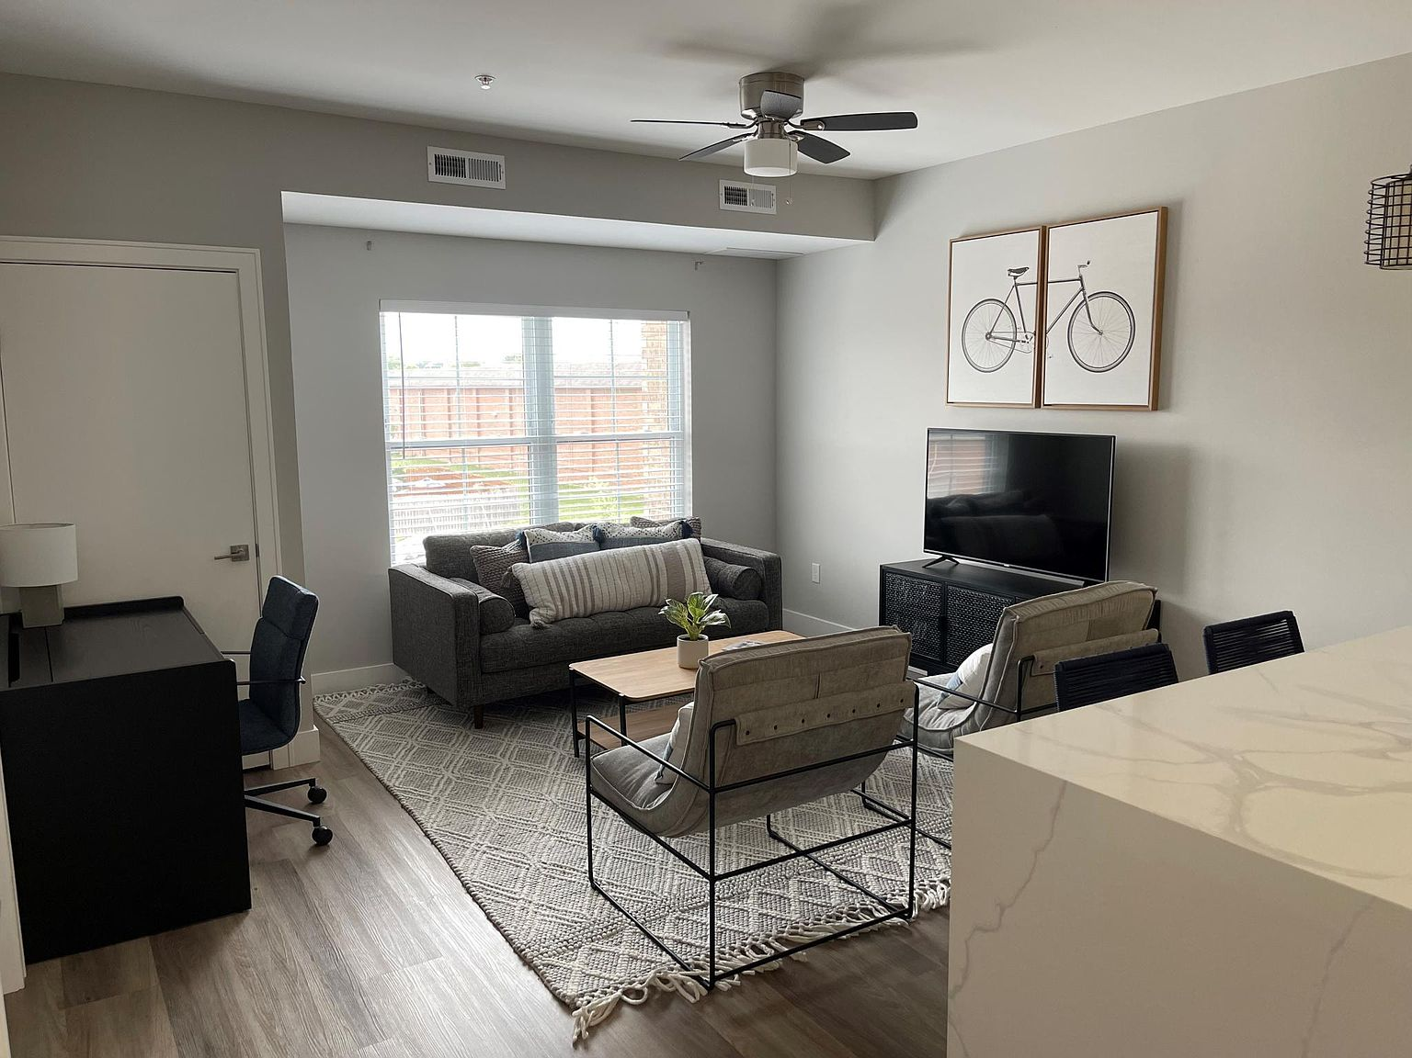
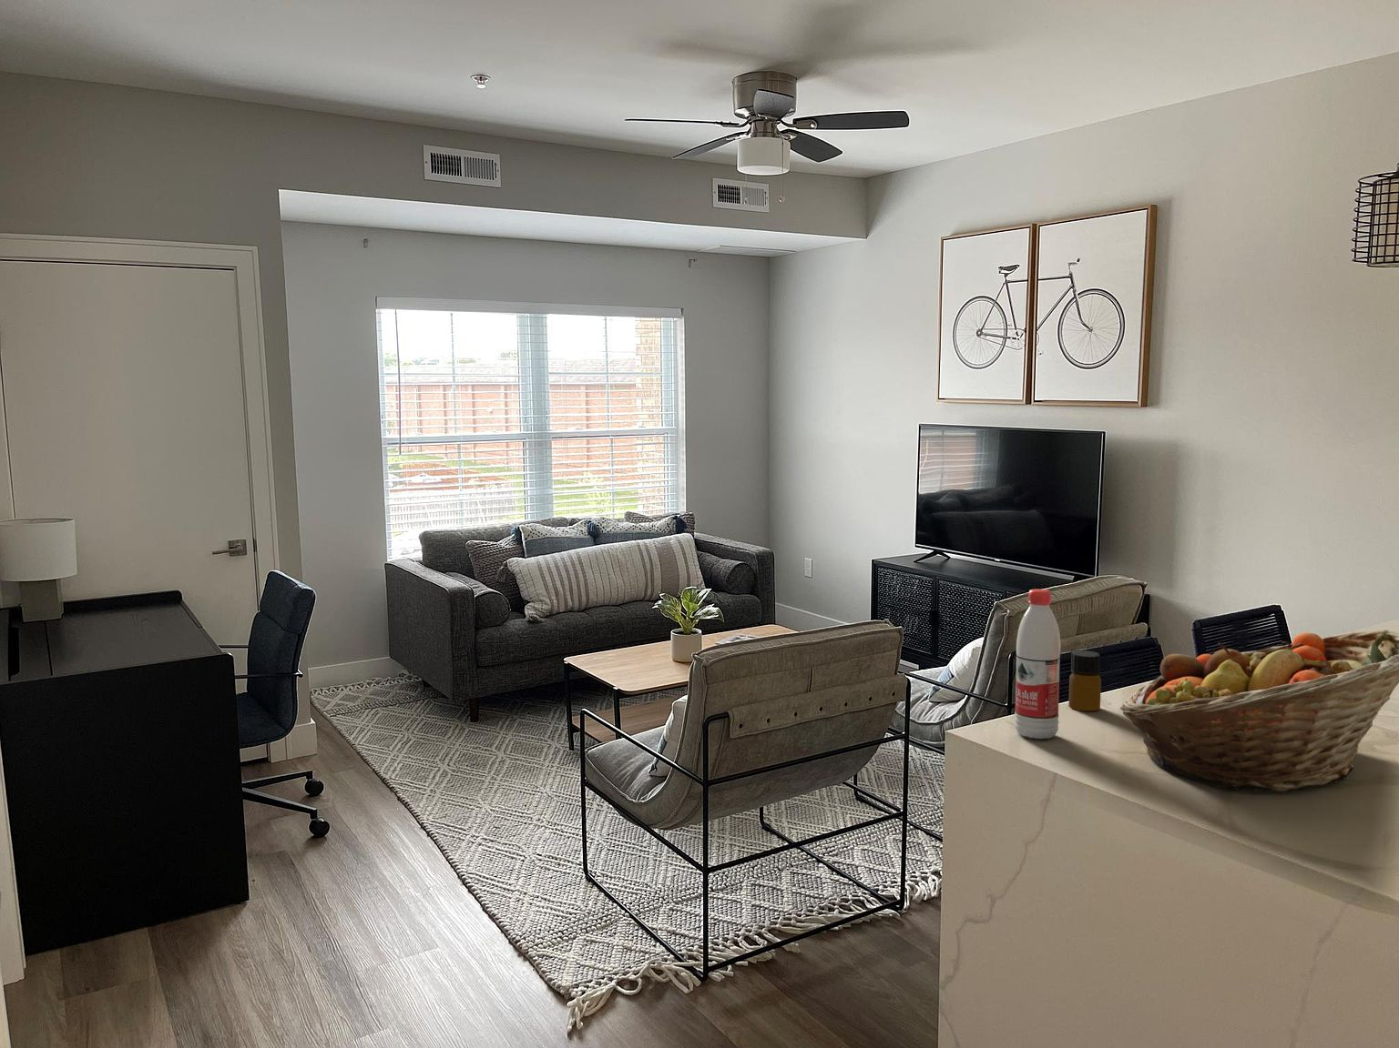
+ water bottle [1013,589,1062,740]
+ bottle [1067,651,1102,711]
+ fruit basket [1119,630,1399,793]
